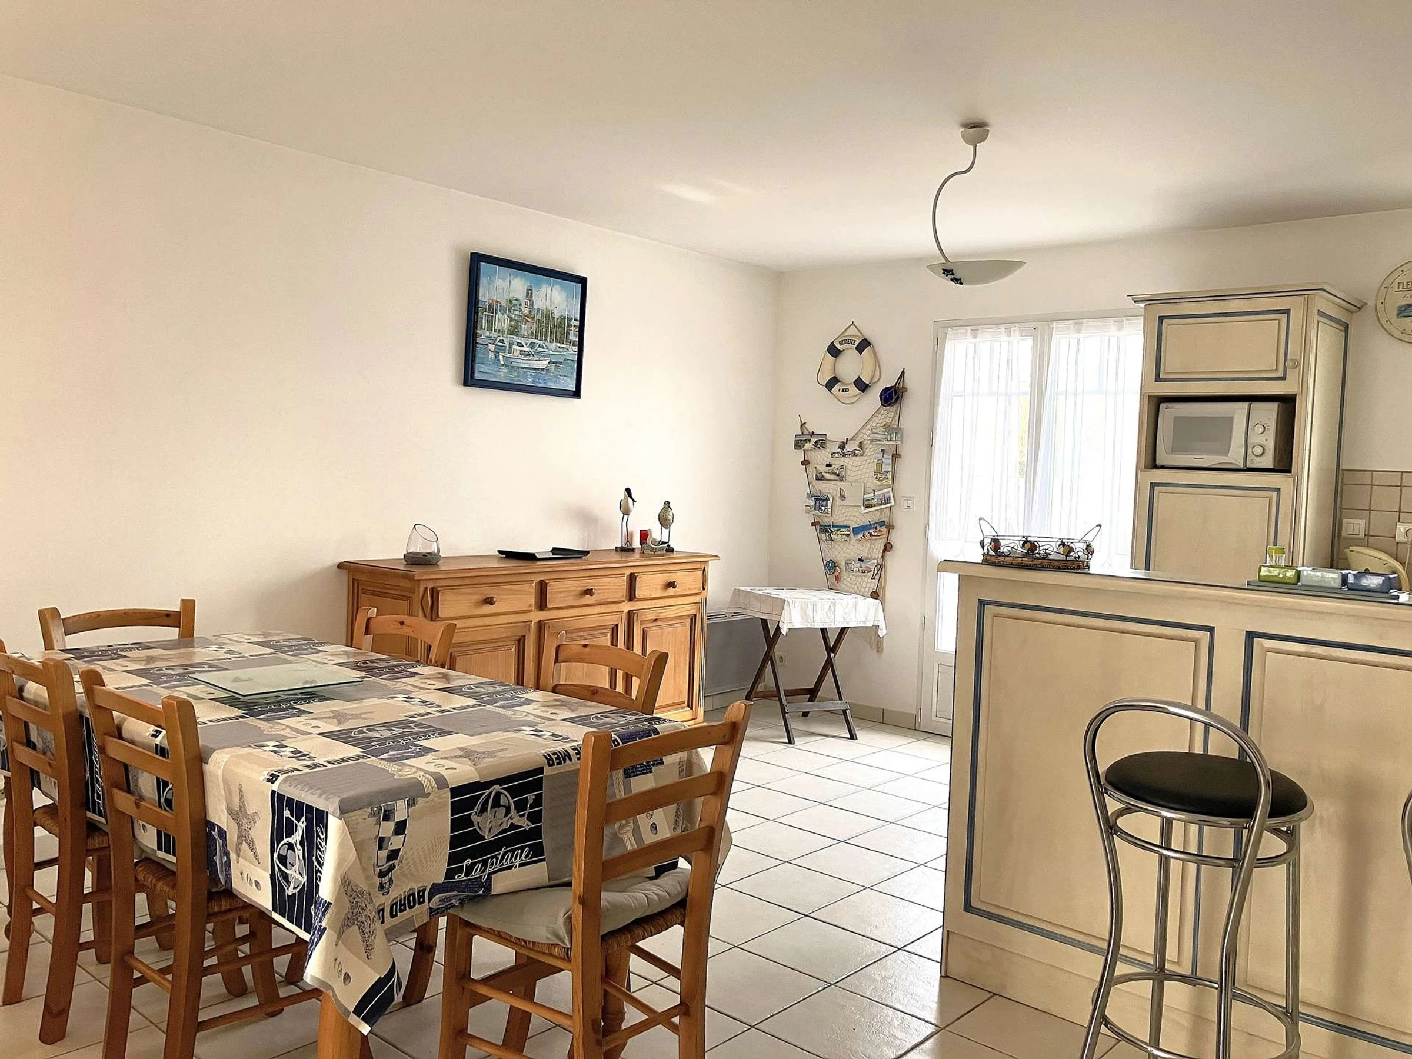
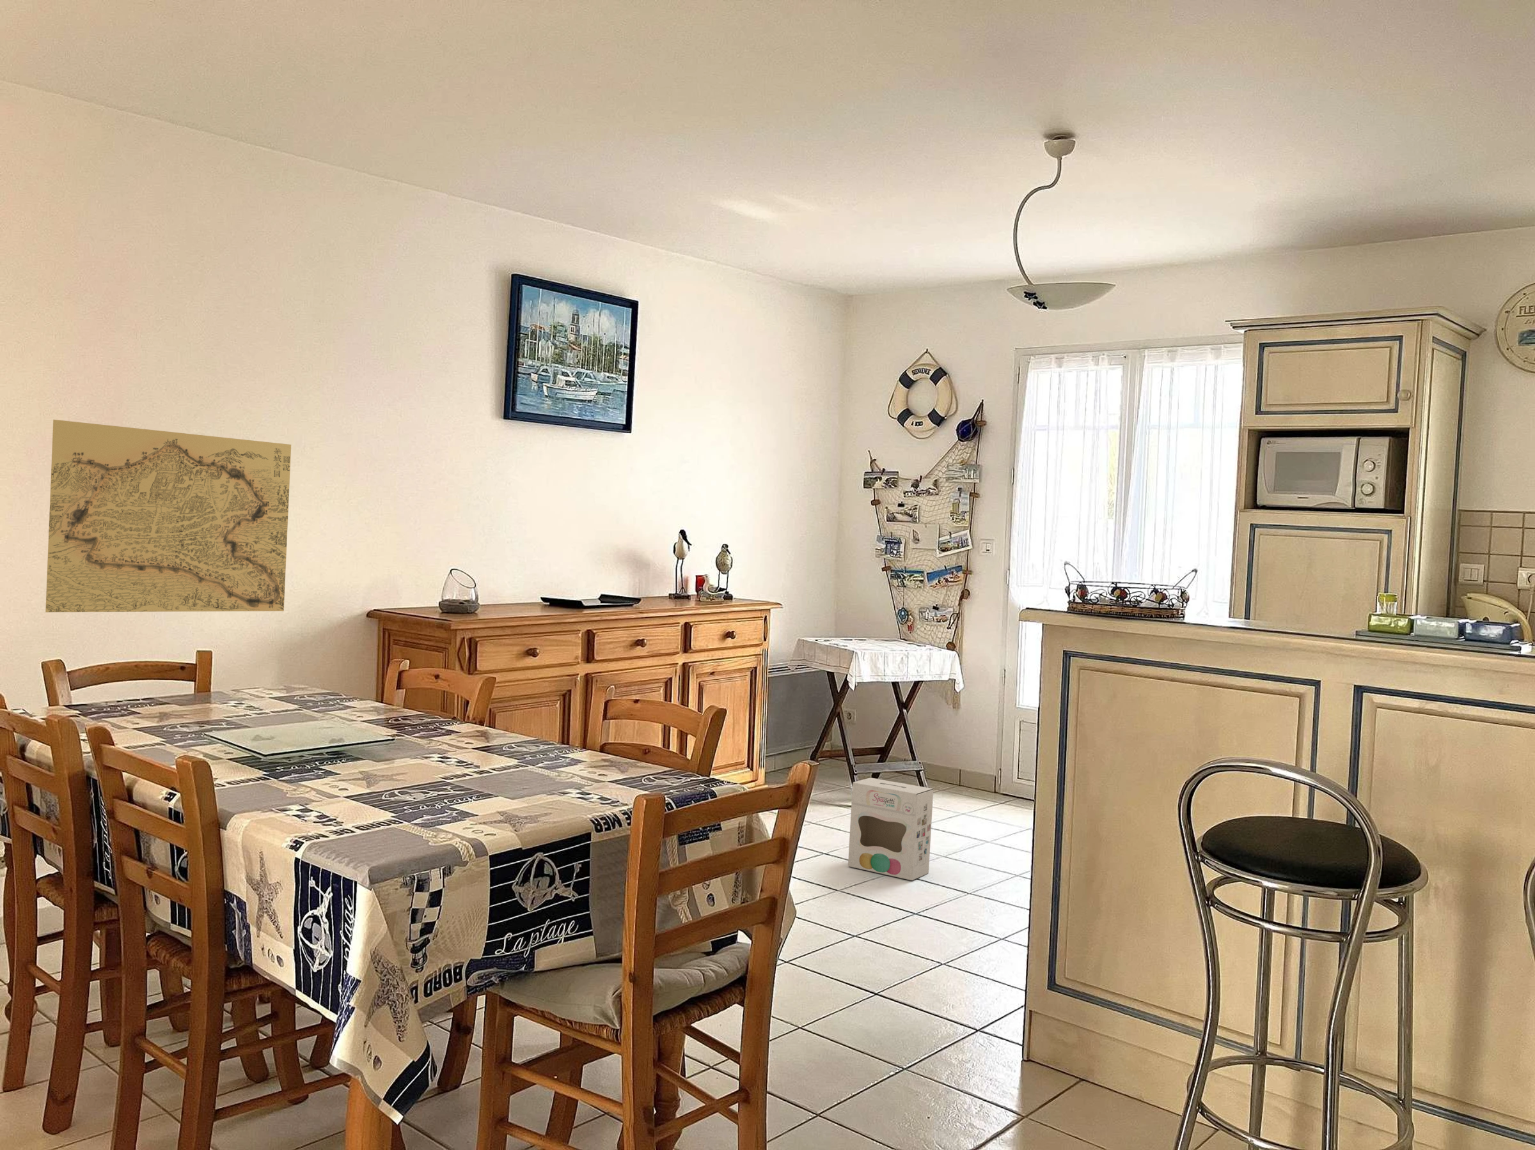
+ map [45,419,291,612]
+ cardboard box [847,778,934,881]
